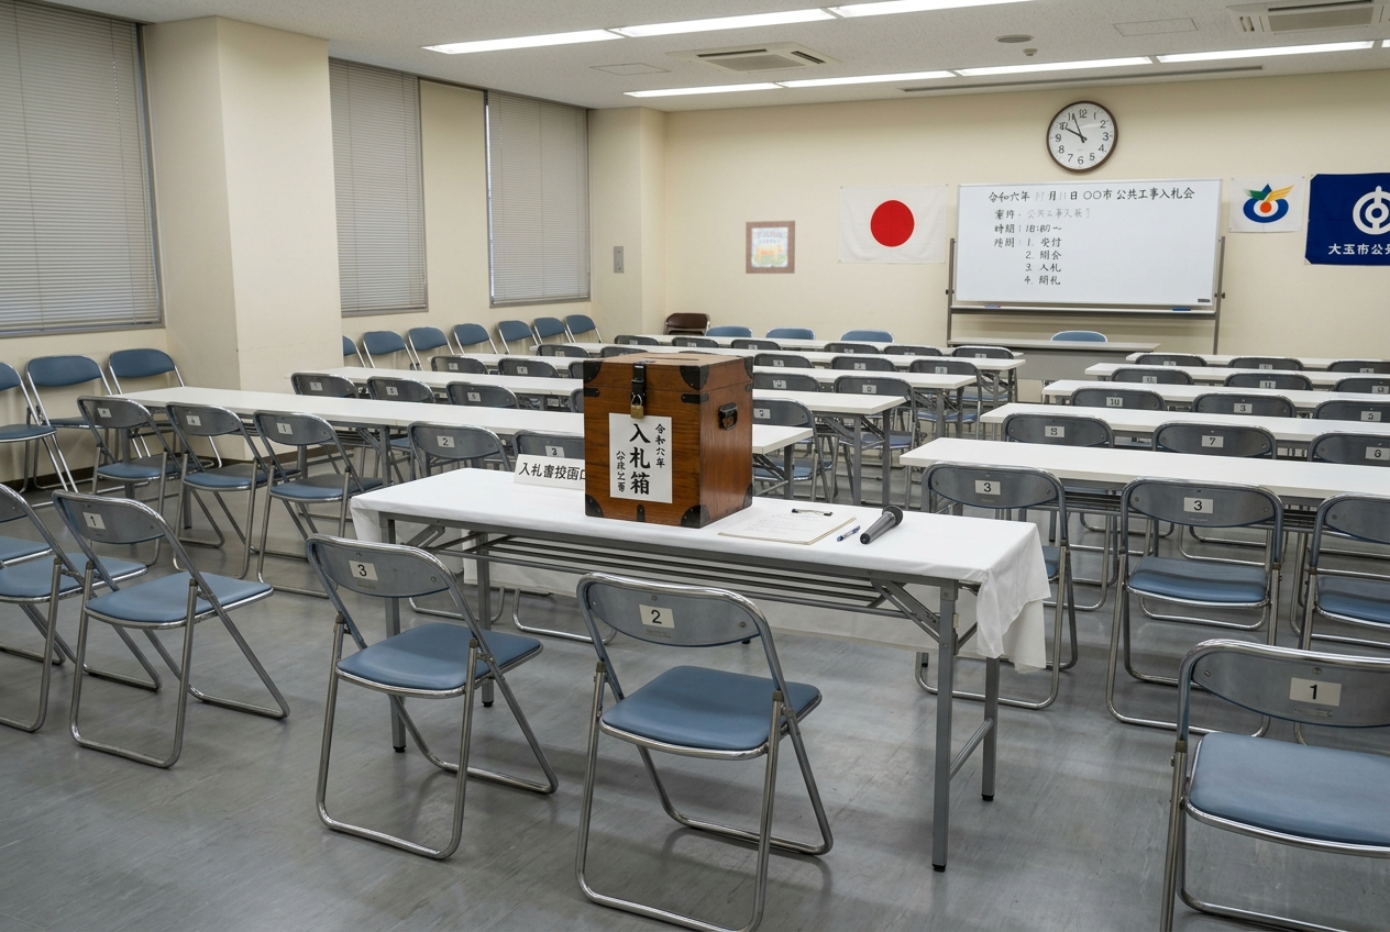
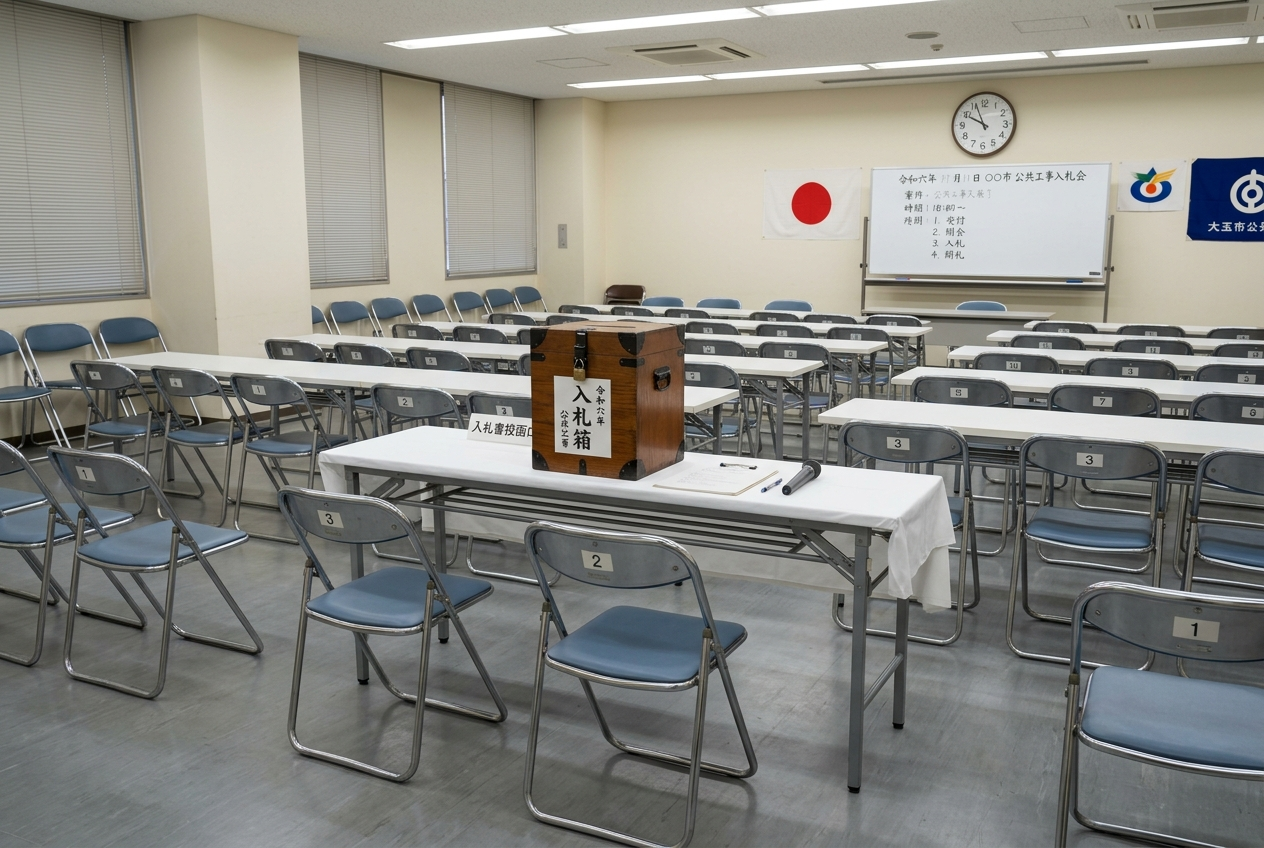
- wall art [744,220,796,275]
